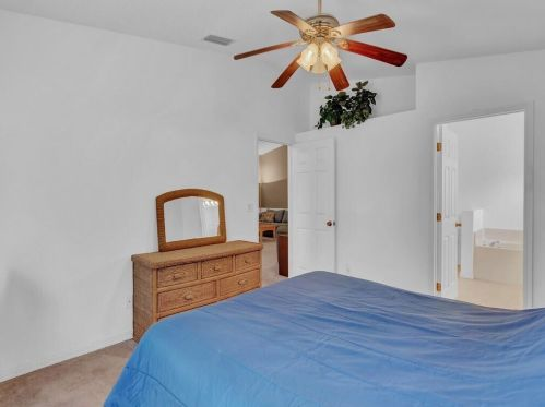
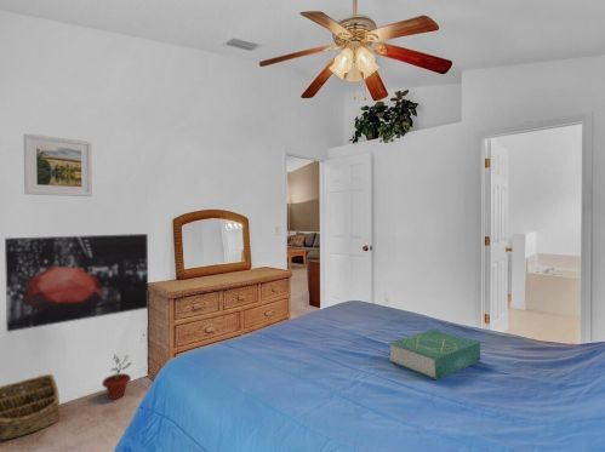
+ book [388,328,481,381]
+ potted plant [101,354,133,400]
+ basket [0,373,61,441]
+ wall art [4,233,149,333]
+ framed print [23,132,93,198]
